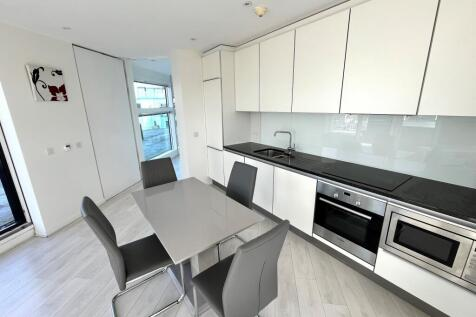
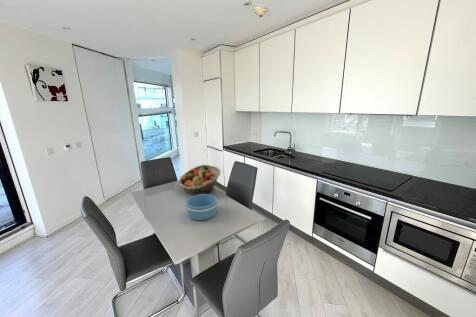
+ bowl [185,194,218,221]
+ fruit basket [178,164,222,196]
